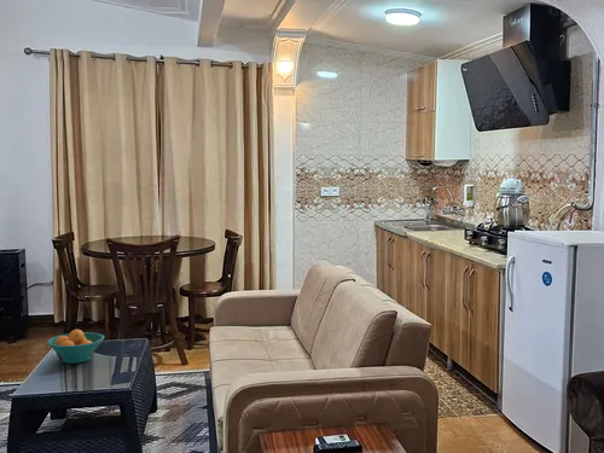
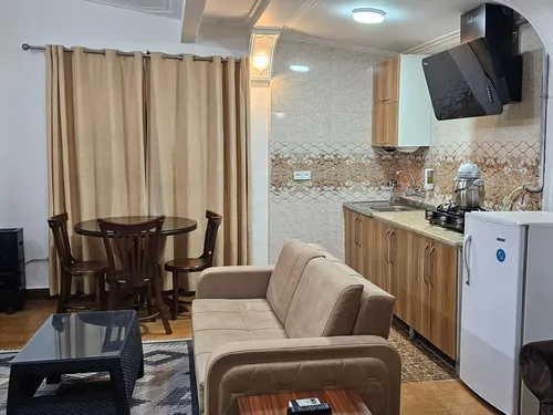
- fruit bowl [46,329,105,365]
